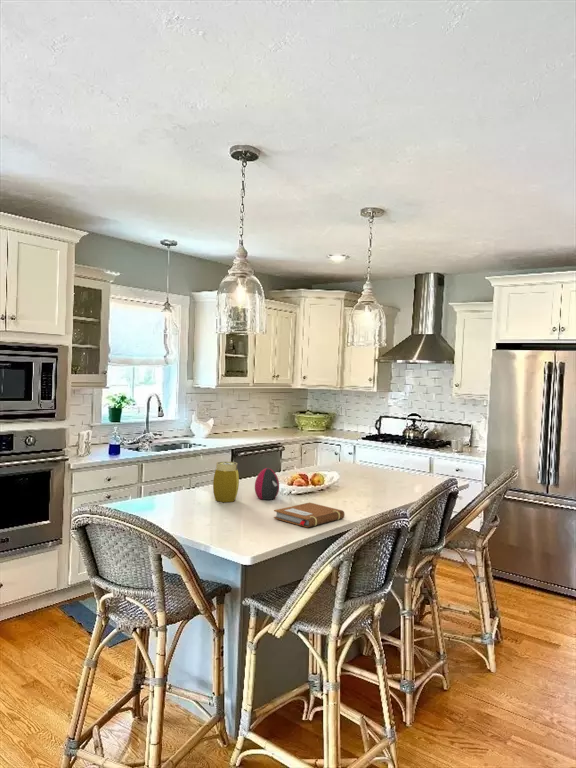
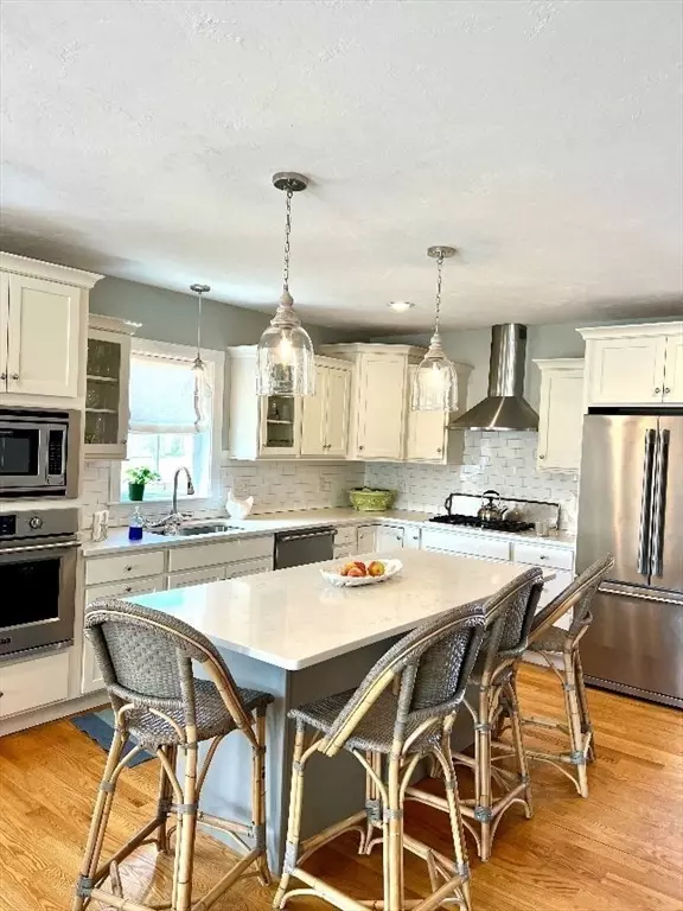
- decorative egg [254,467,280,501]
- notebook [273,501,346,528]
- jar [212,461,240,503]
